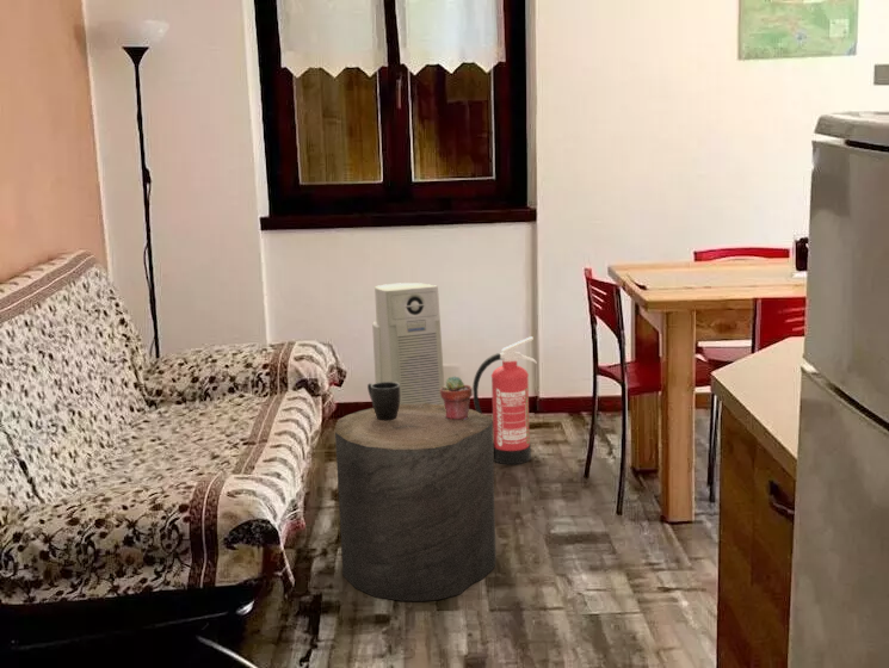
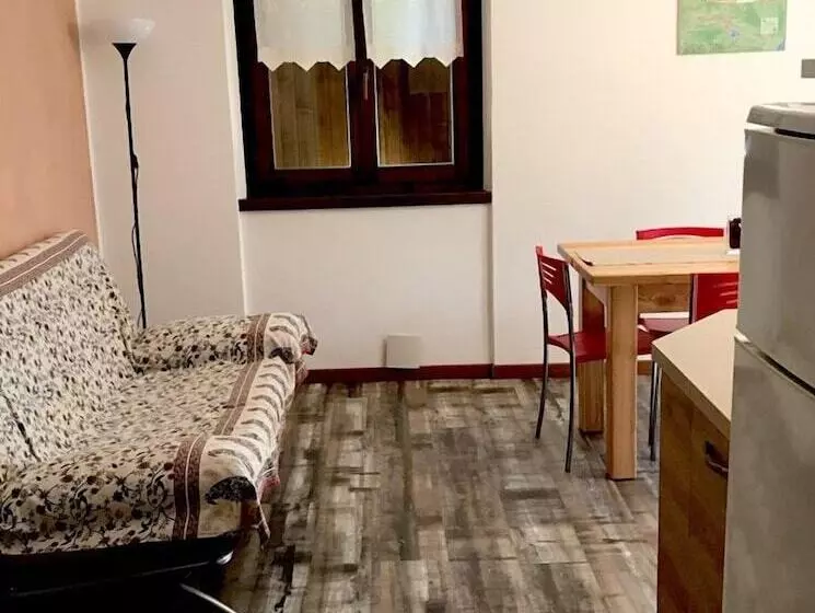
- fire extinguisher [471,335,538,465]
- mug [366,382,400,421]
- stool [334,403,496,602]
- air purifier [371,282,445,406]
- potted succulent [440,375,474,420]
